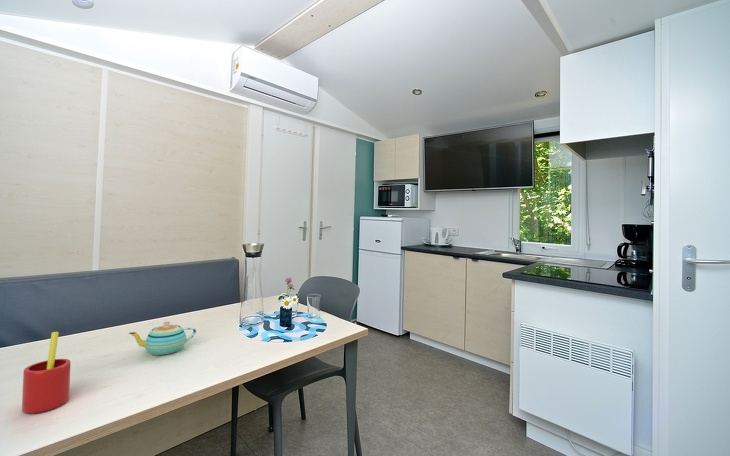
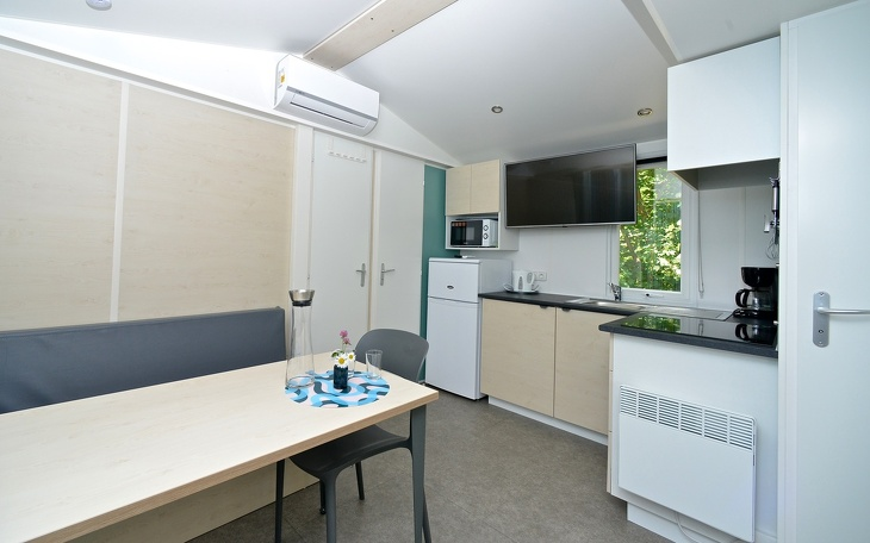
- teapot [128,321,197,356]
- straw [21,331,71,414]
